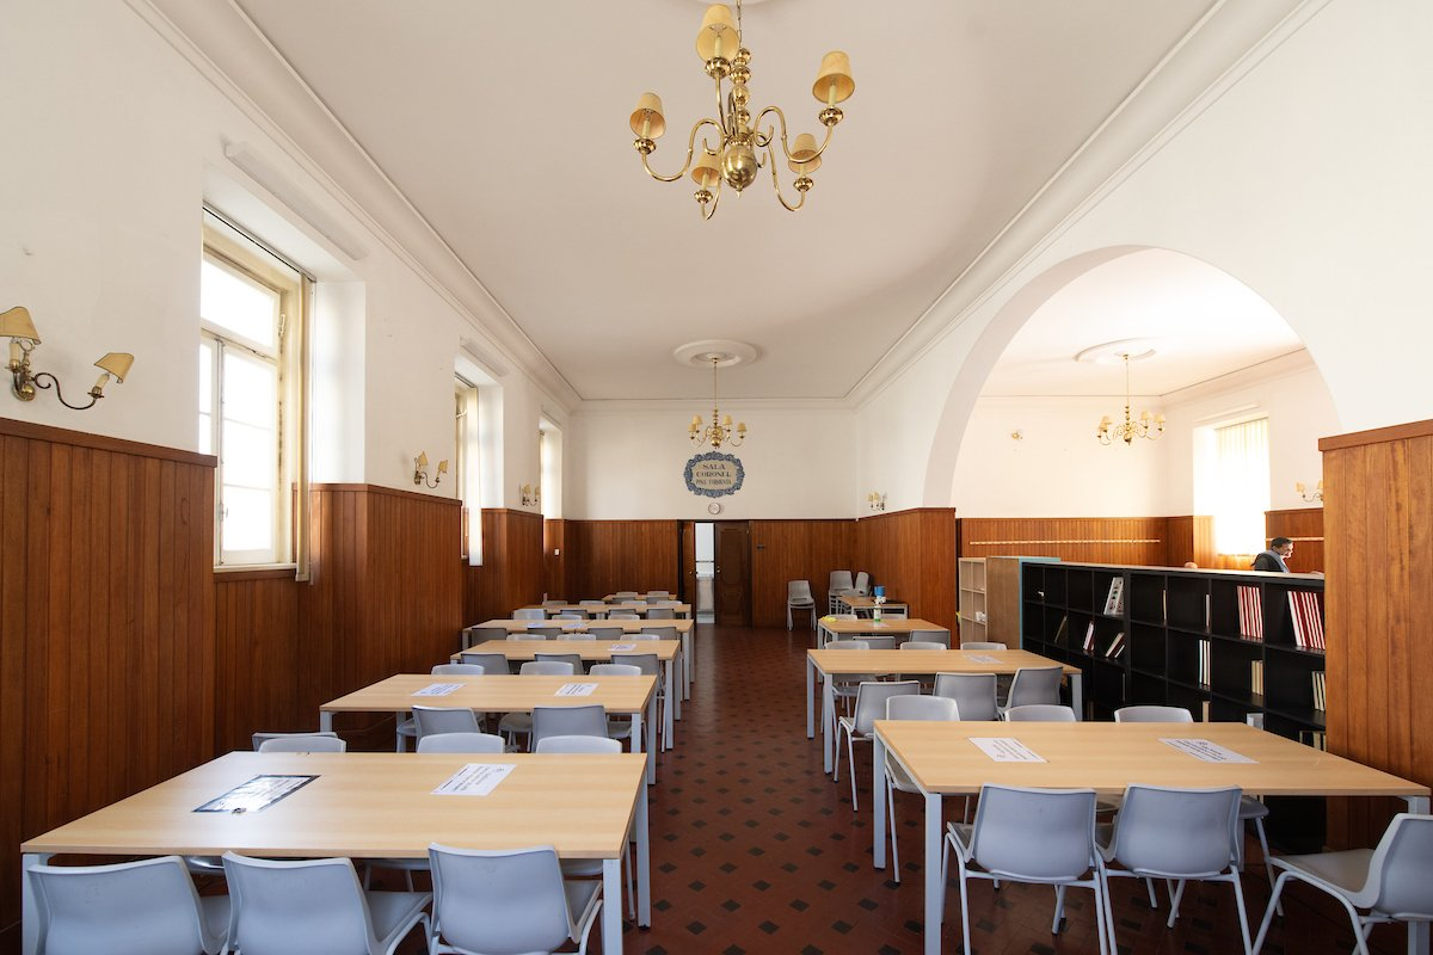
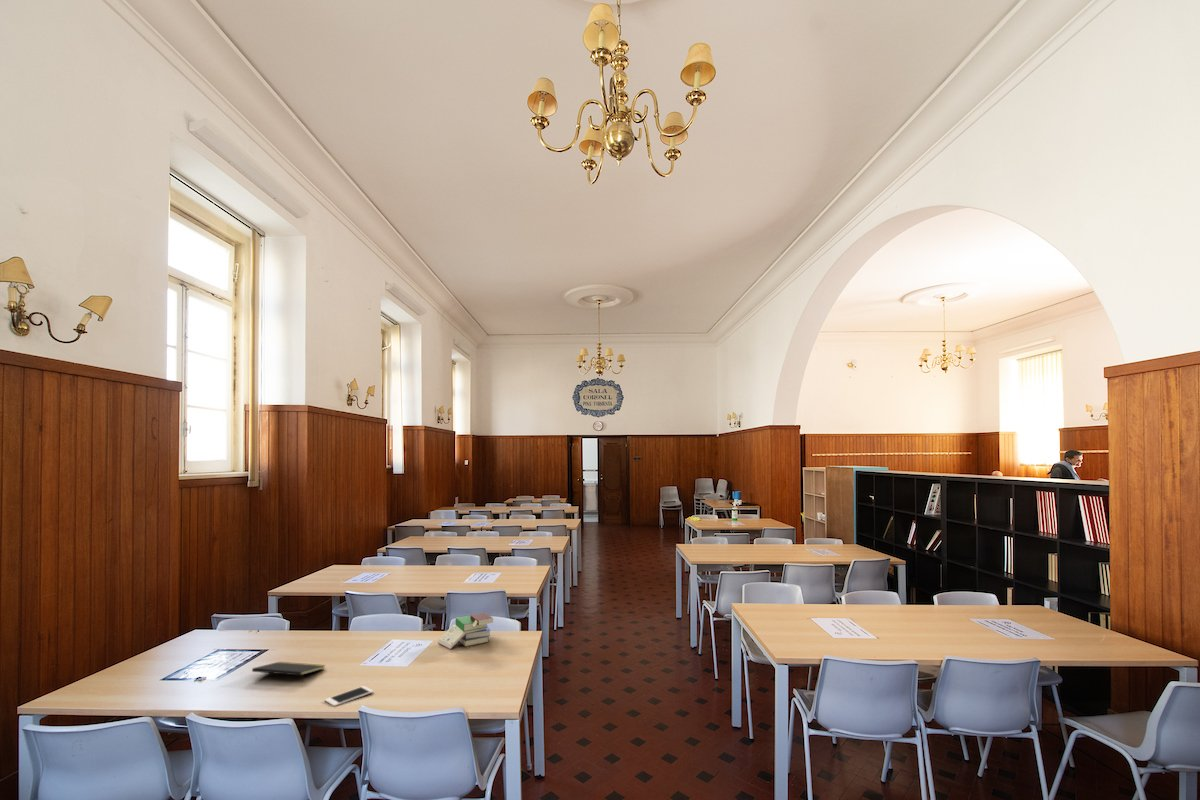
+ cell phone [324,685,374,707]
+ notepad [251,661,326,684]
+ book [437,612,494,650]
